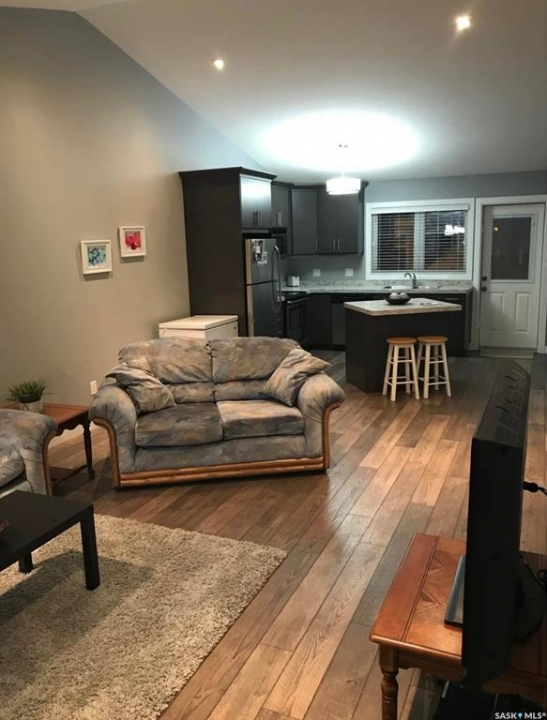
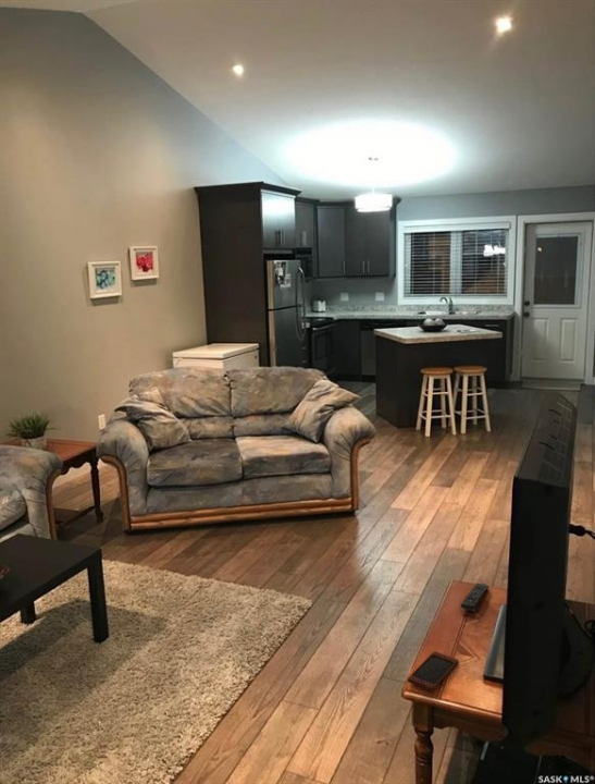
+ remote control [460,583,491,612]
+ smartphone [406,650,460,693]
